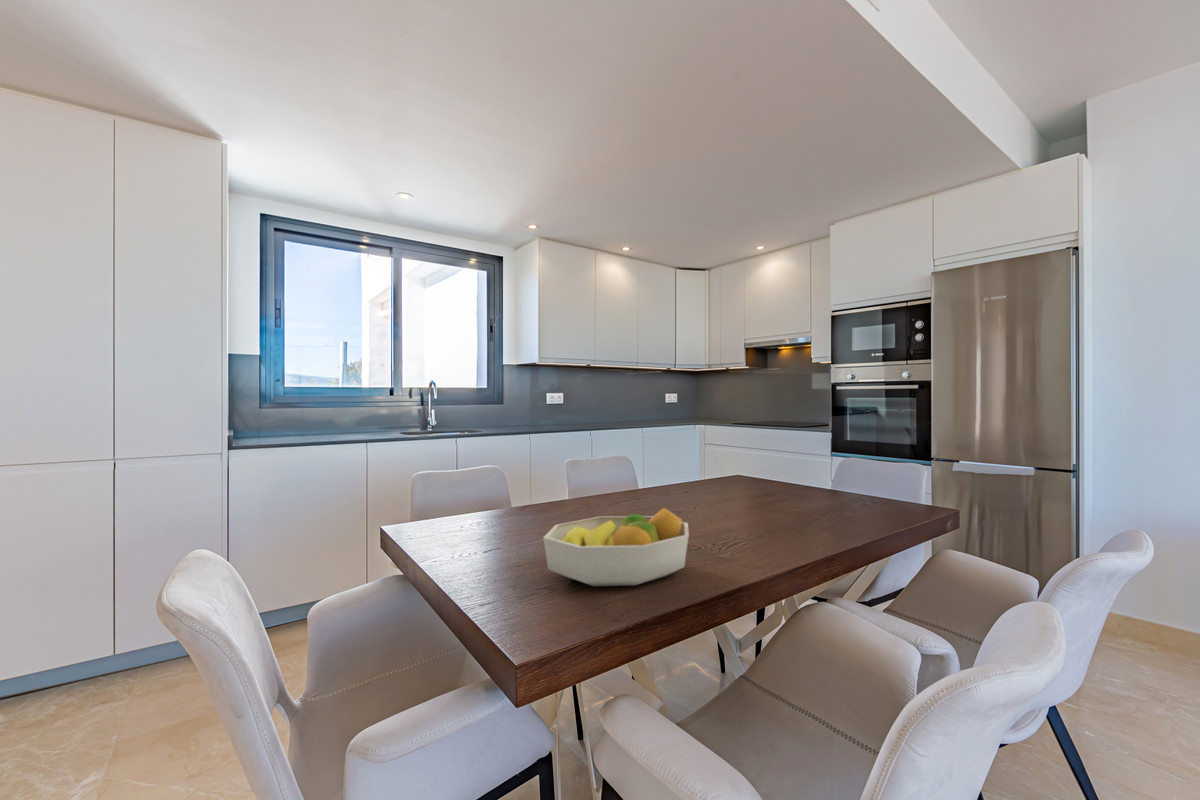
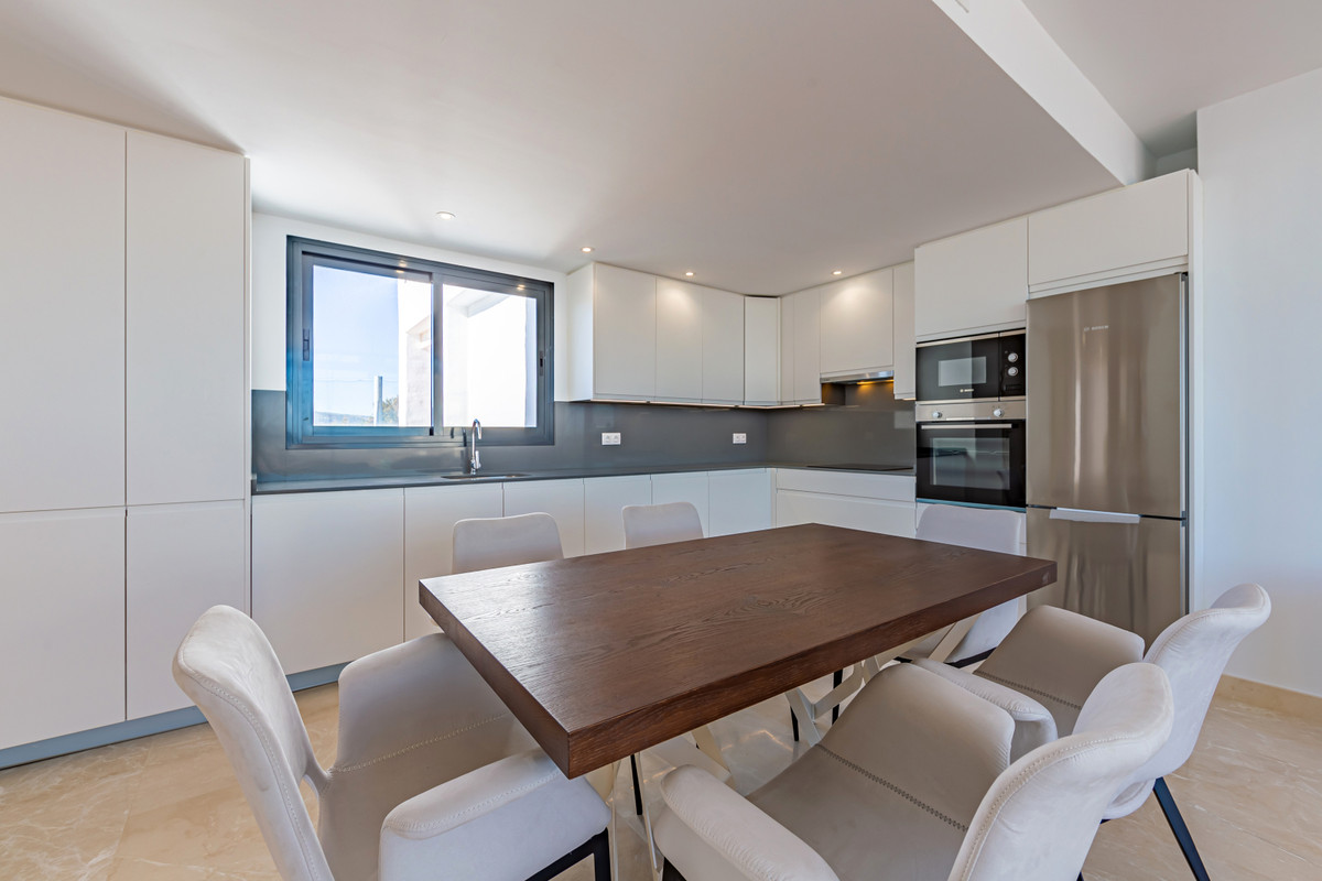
- fruit bowl [542,507,690,587]
